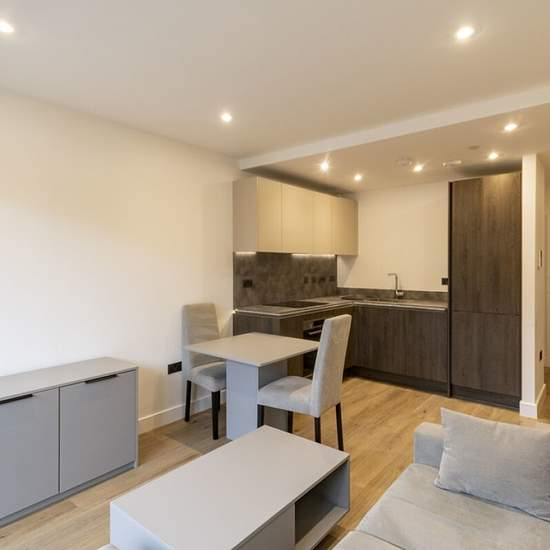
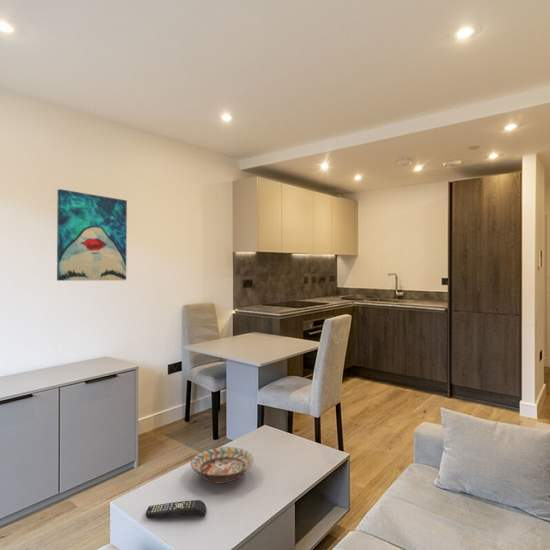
+ remote control [145,499,207,520]
+ wall art [56,188,128,282]
+ decorative bowl [190,446,255,485]
